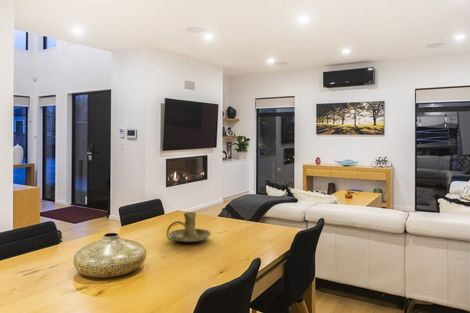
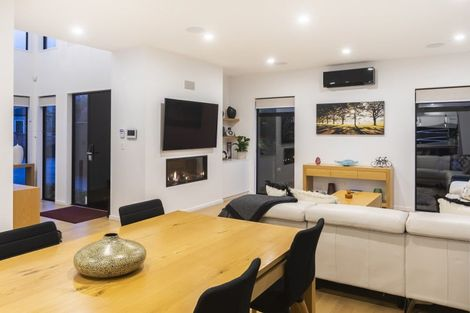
- candle holder [165,211,212,243]
